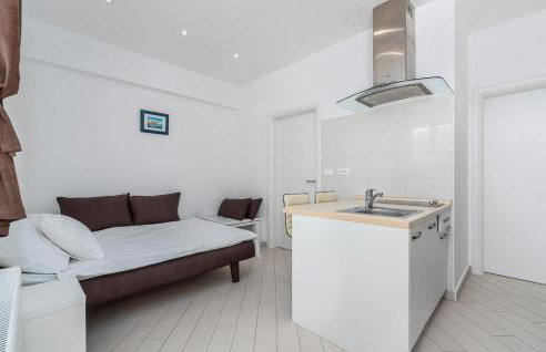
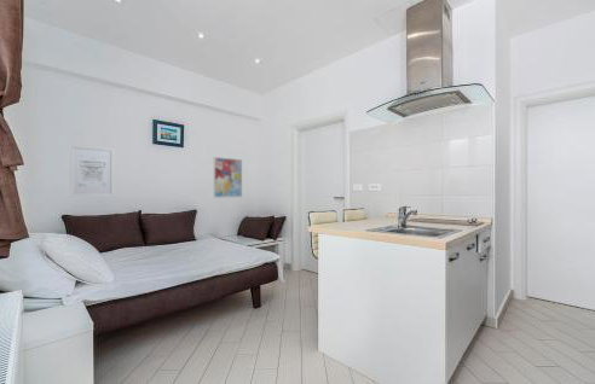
+ wall art [68,142,116,198]
+ wall art [213,156,243,199]
